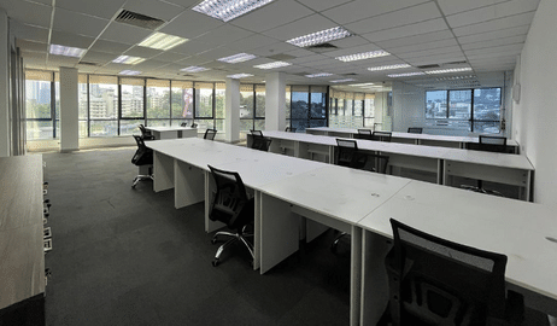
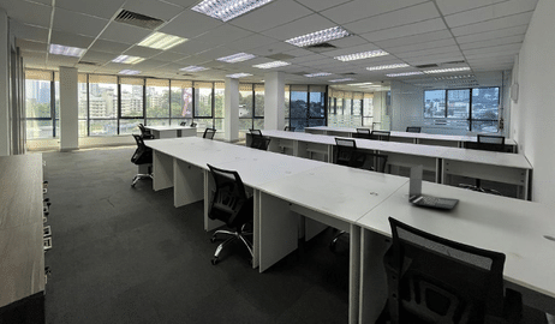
+ laptop [407,163,460,210]
